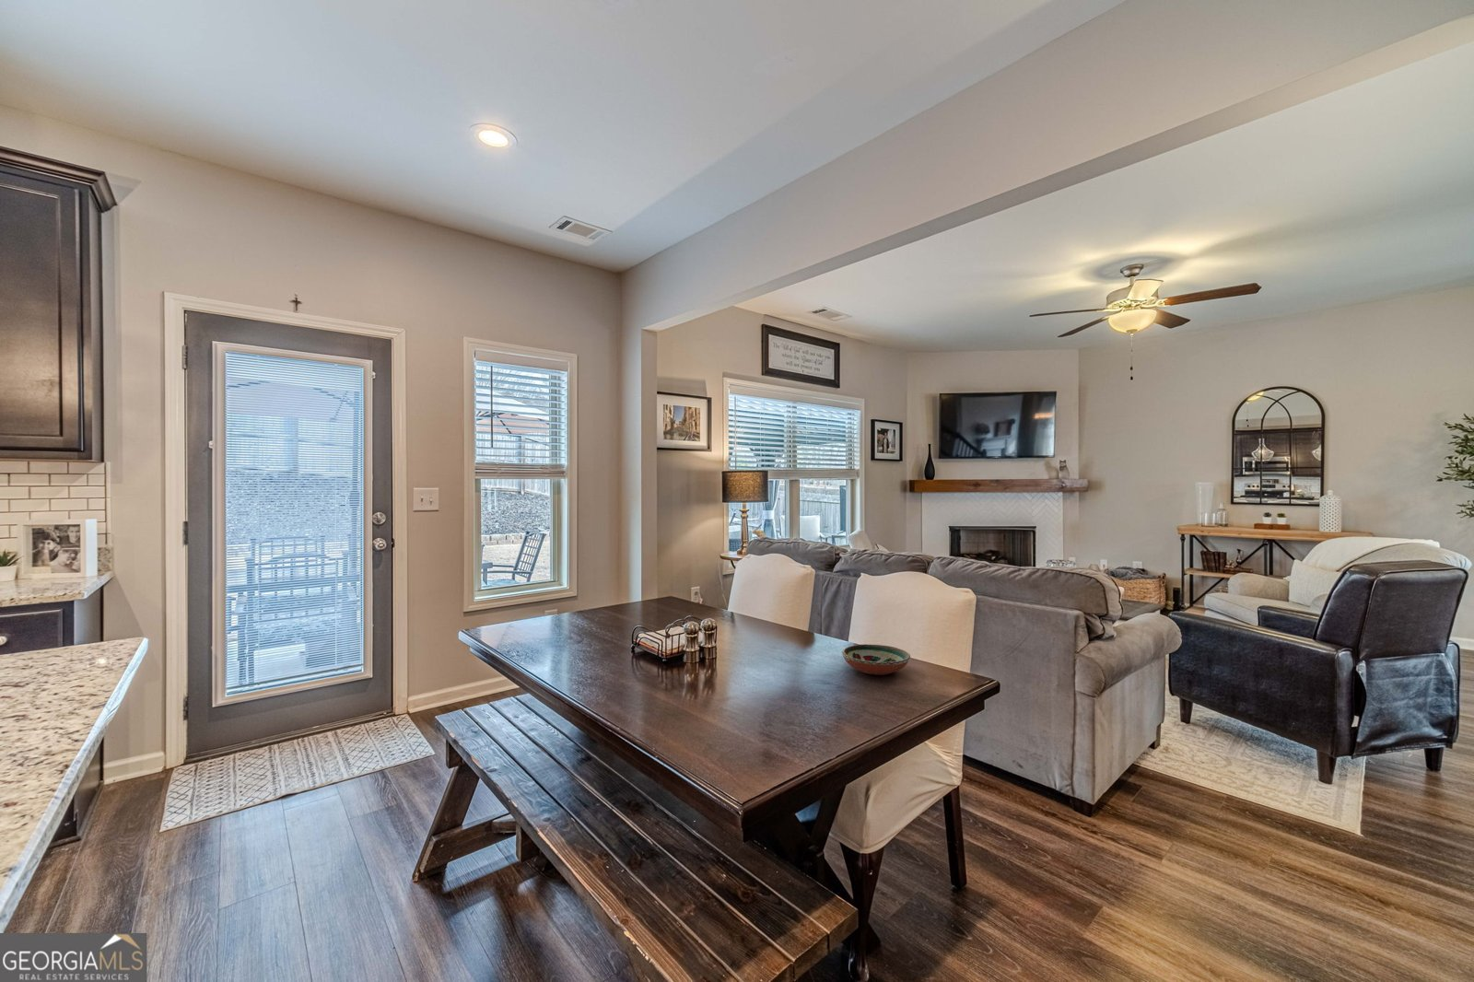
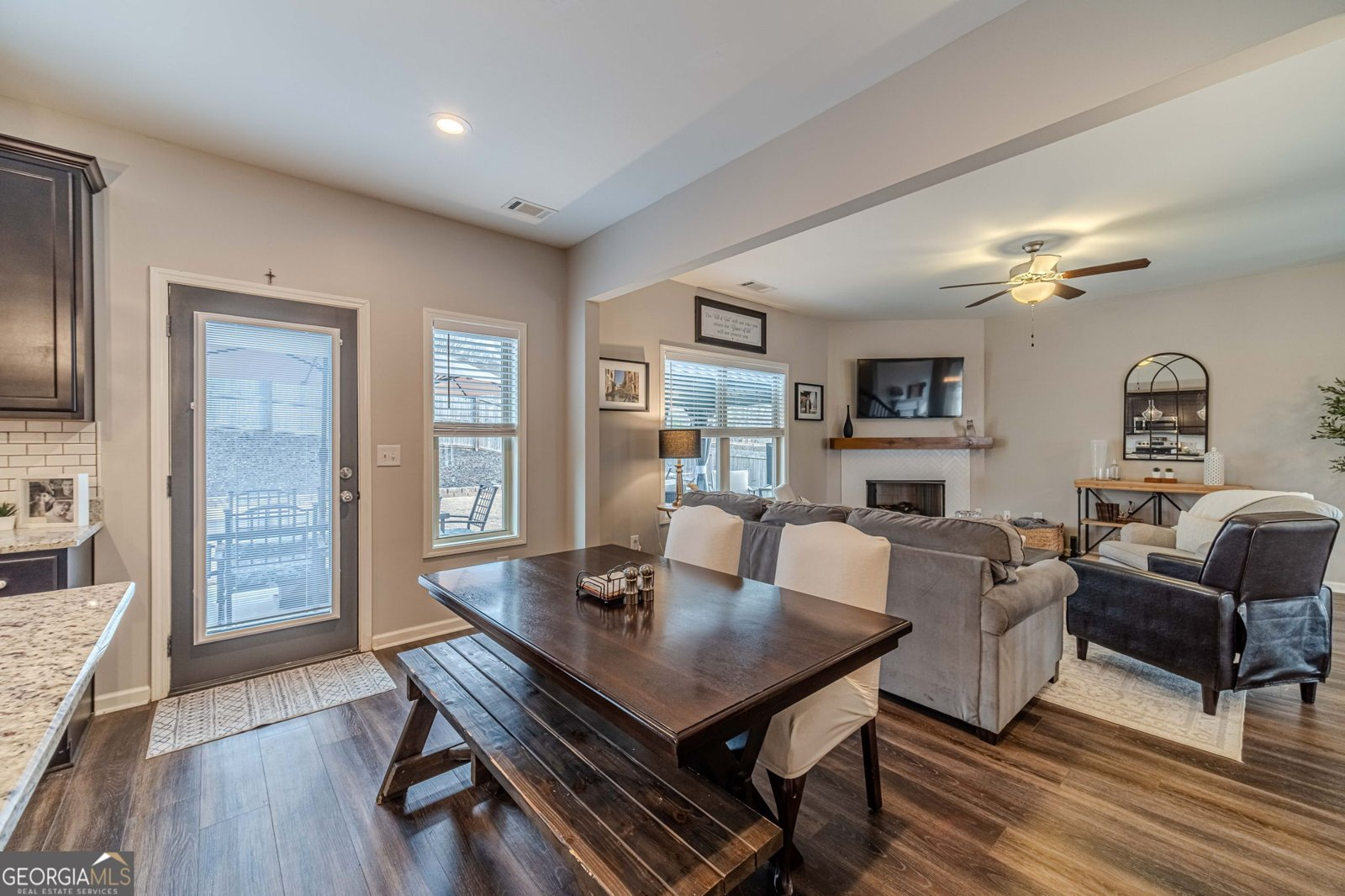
- decorative bowl [841,643,911,676]
